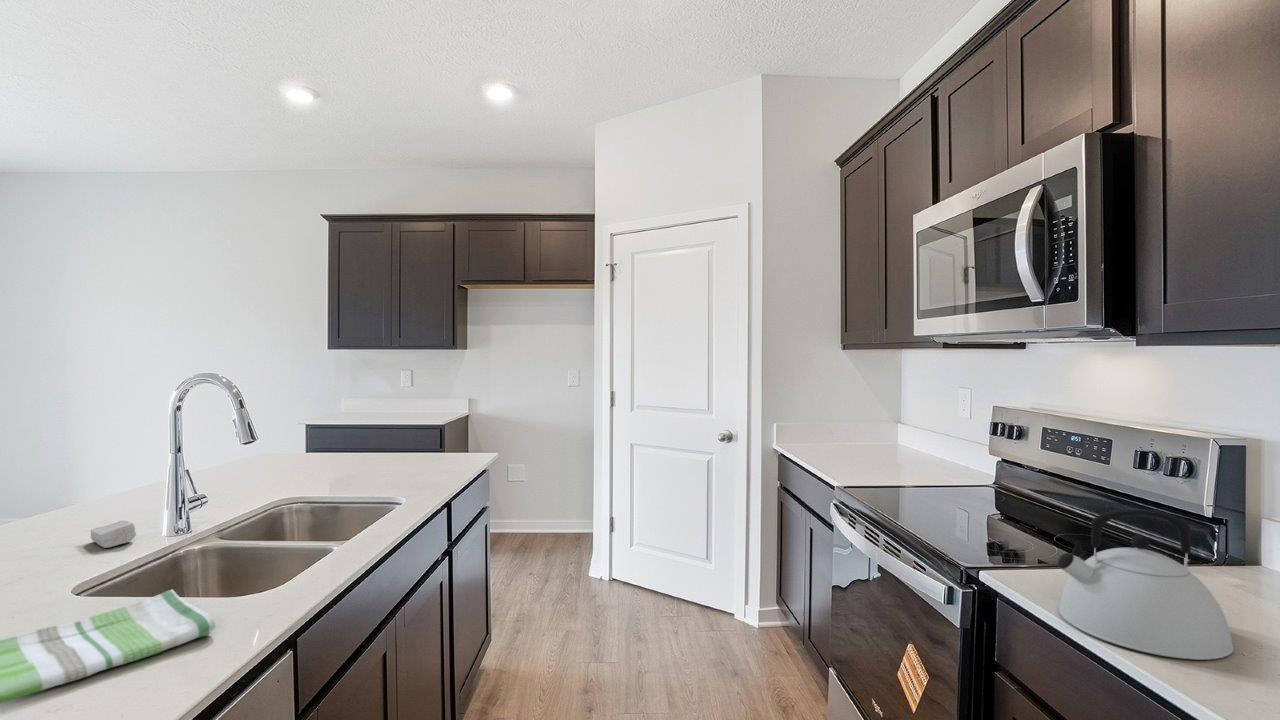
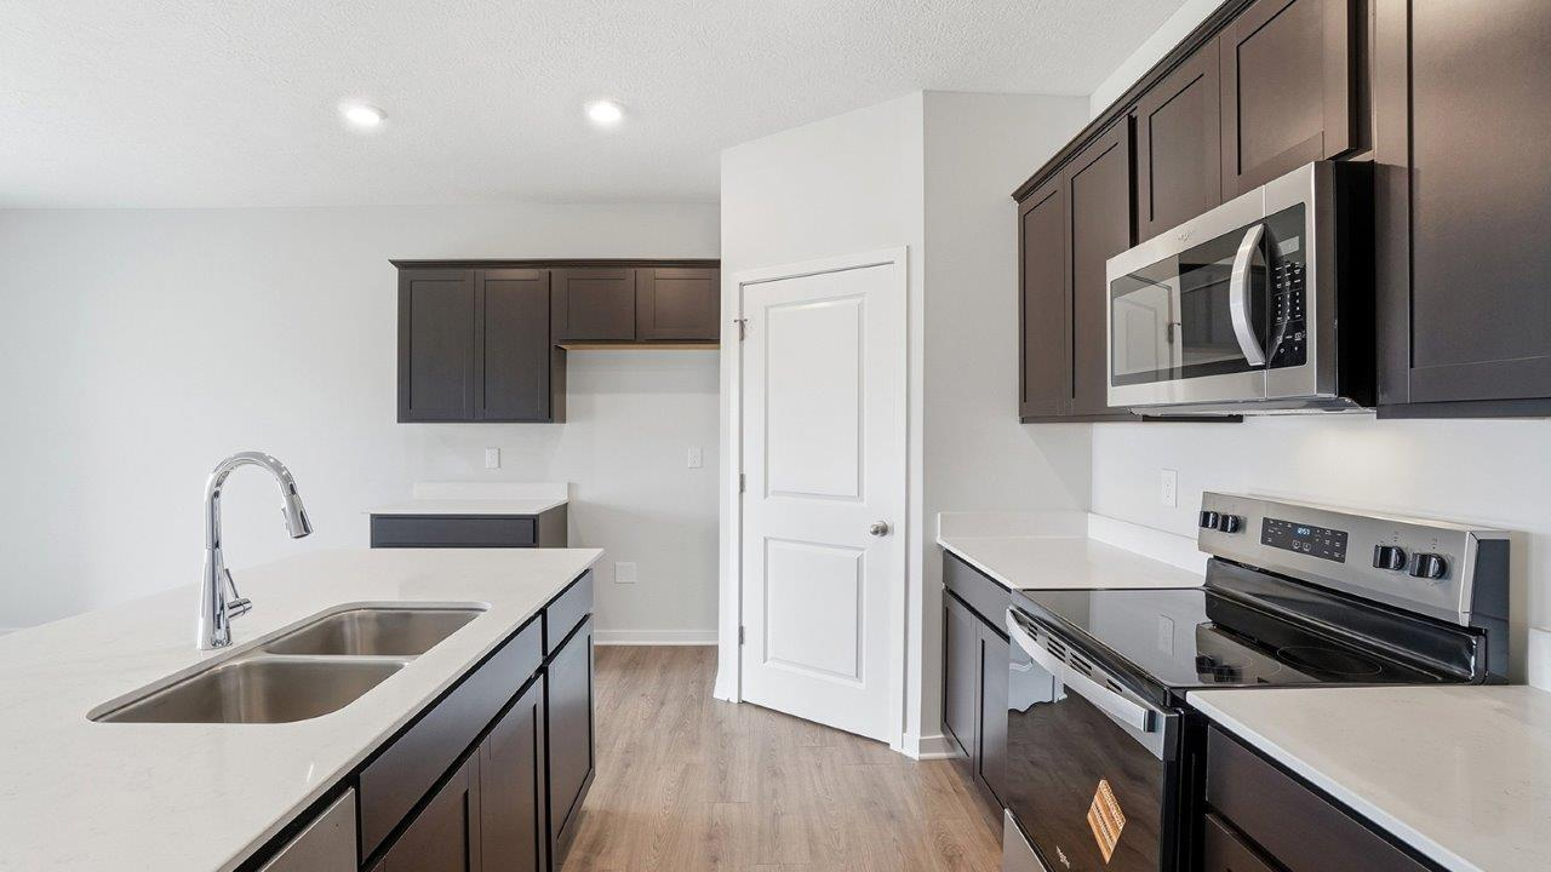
- soap bar [90,519,137,549]
- dish towel [0,589,217,704]
- kettle [1057,508,1235,661]
